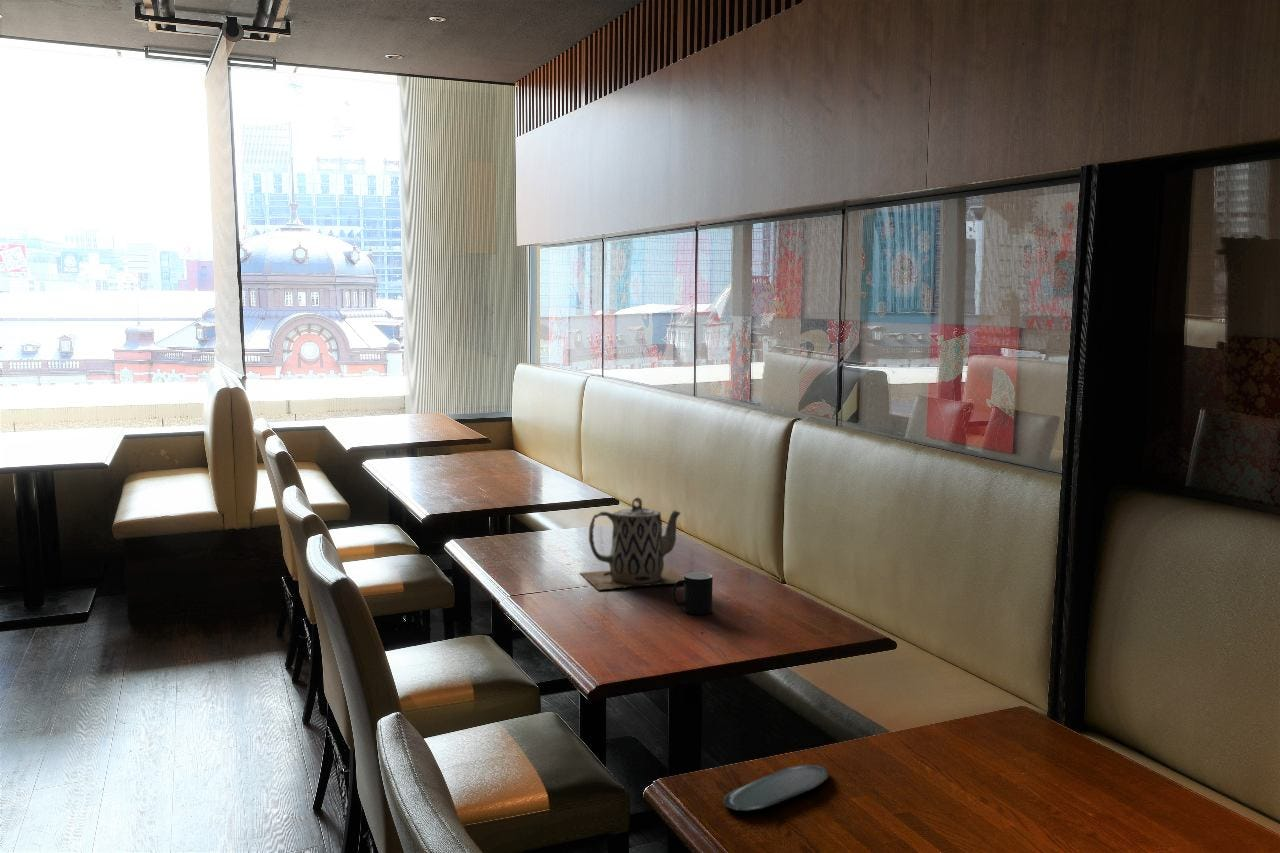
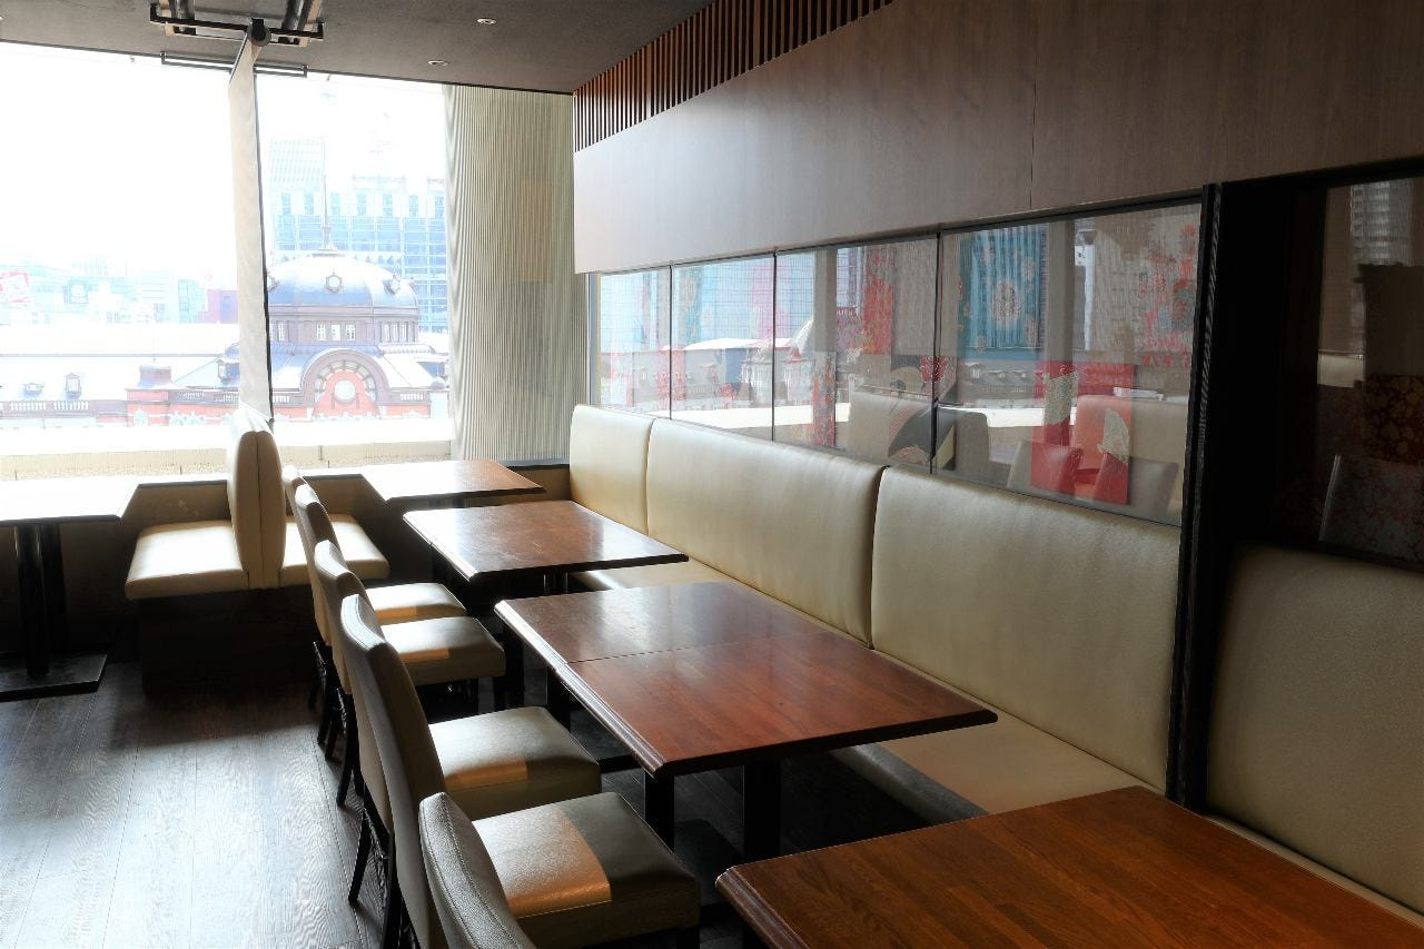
- teapot [579,496,684,591]
- cup [672,571,714,615]
- oval tray [722,764,829,812]
